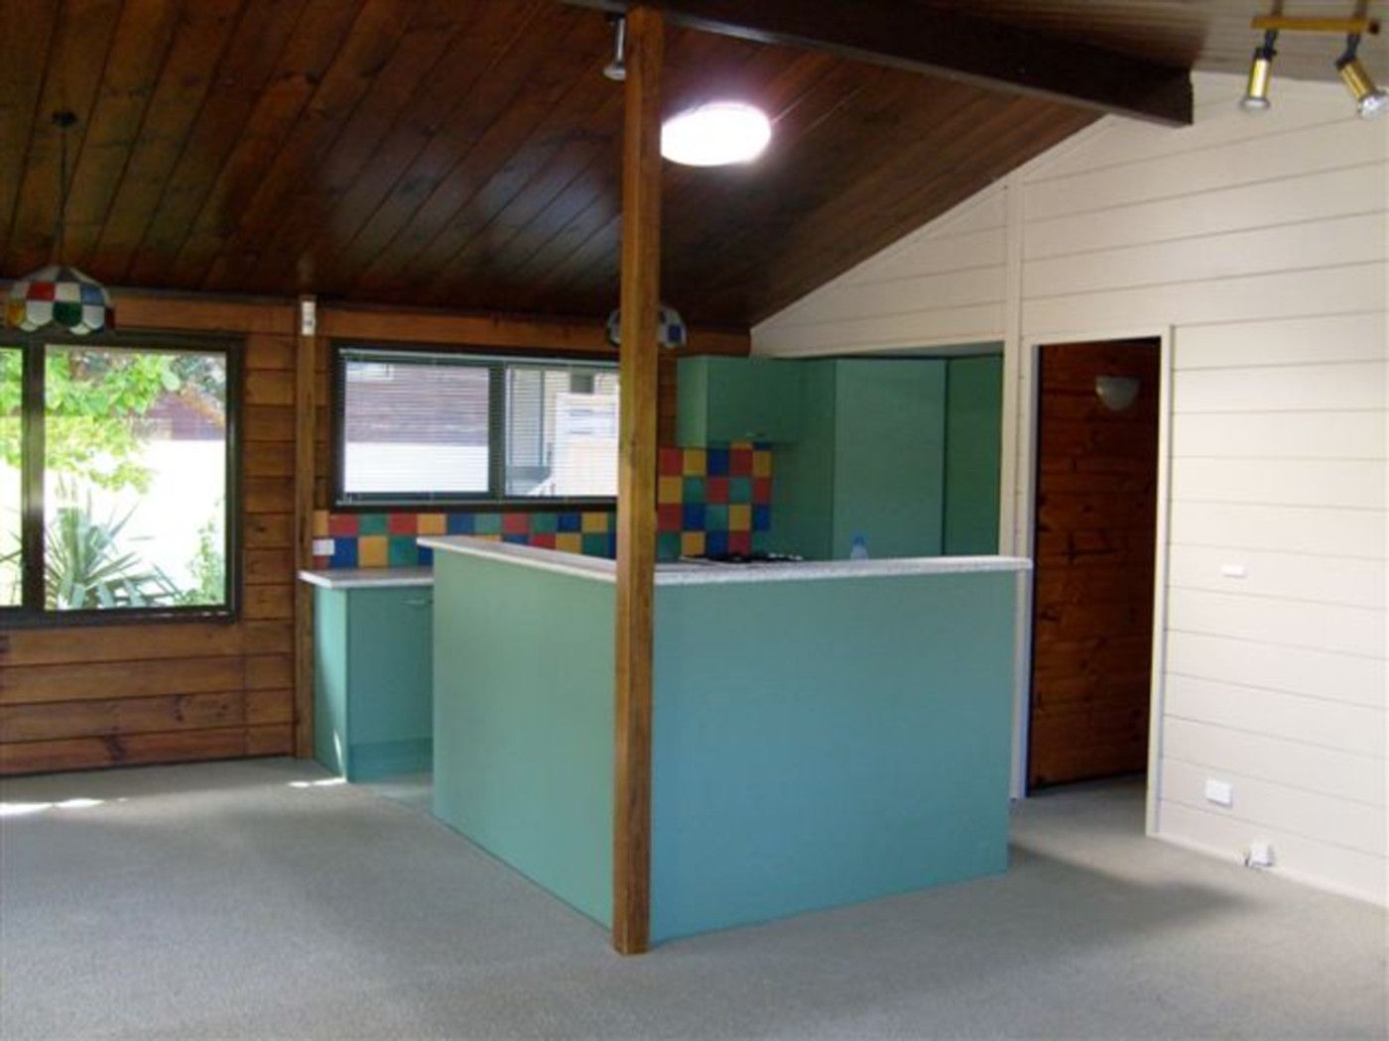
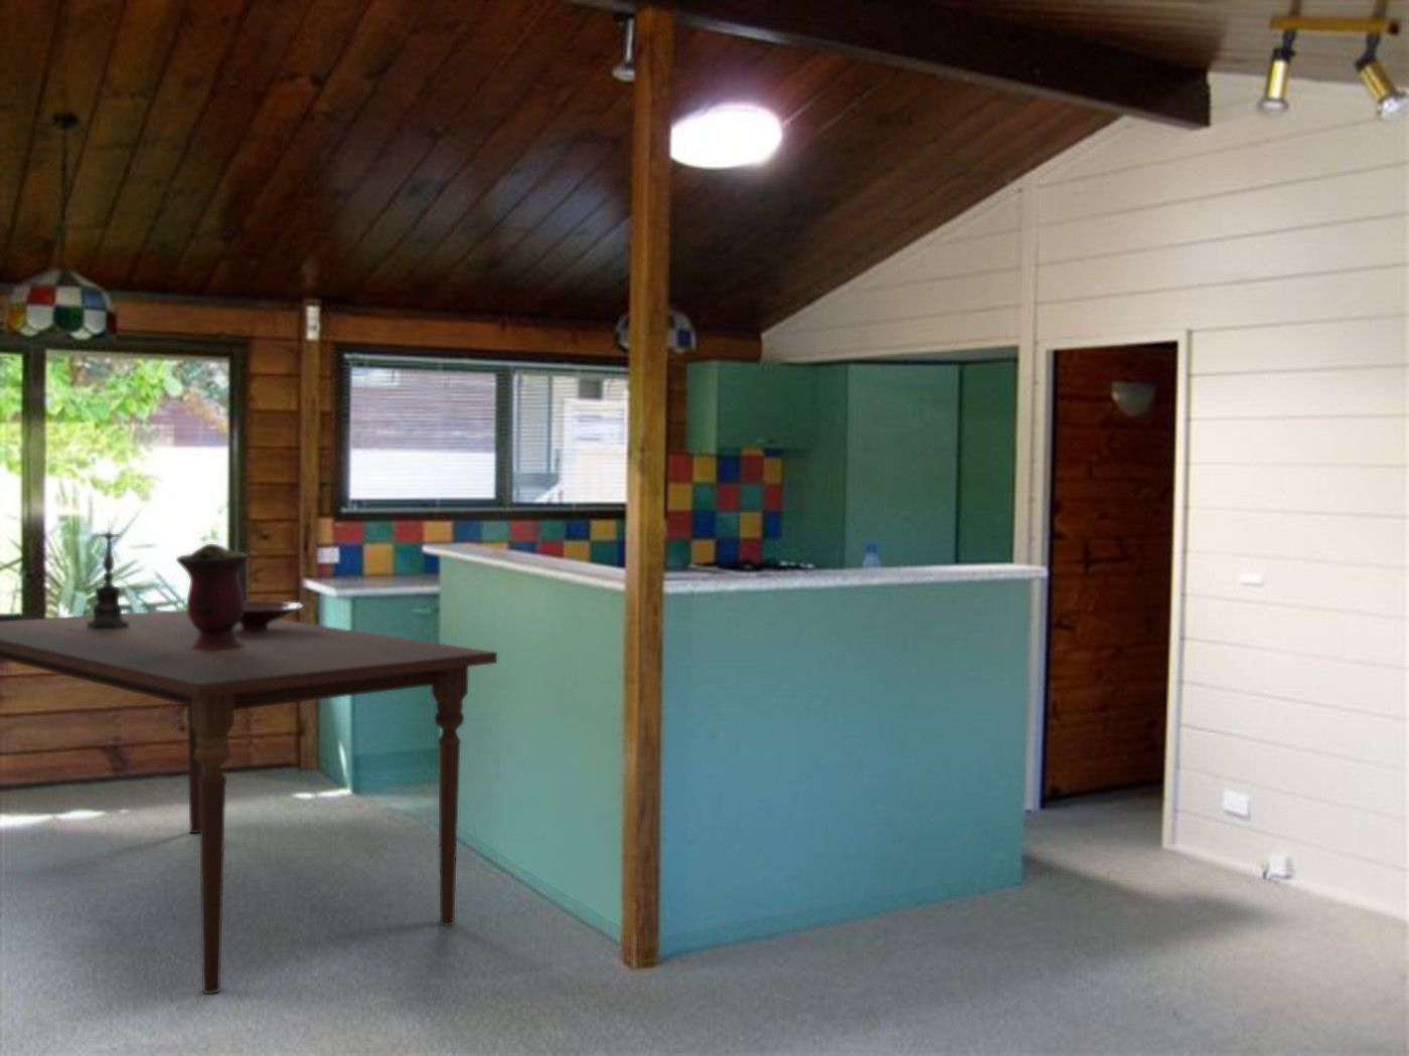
+ dining table [0,609,498,995]
+ candle holder [70,518,146,631]
+ bowl [239,600,305,630]
+ vase [175,544,250,650]
